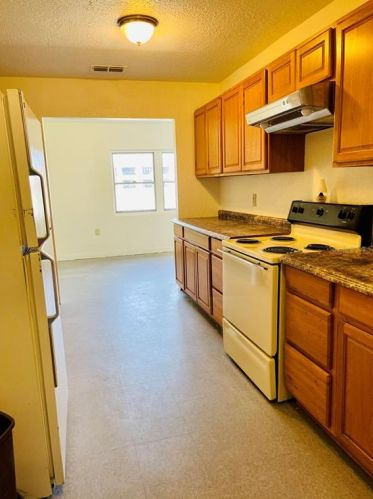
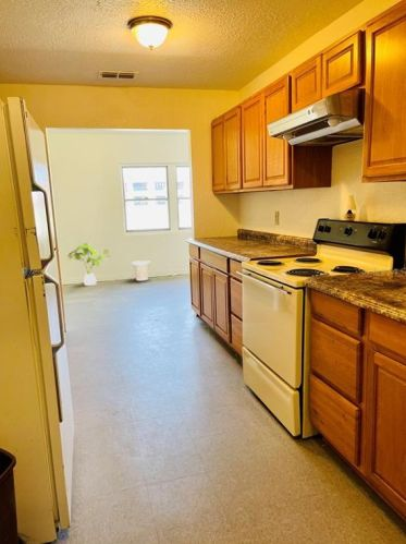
+ house plant [66,242,110,287]
+ wastebasket [131,259,151,281]
